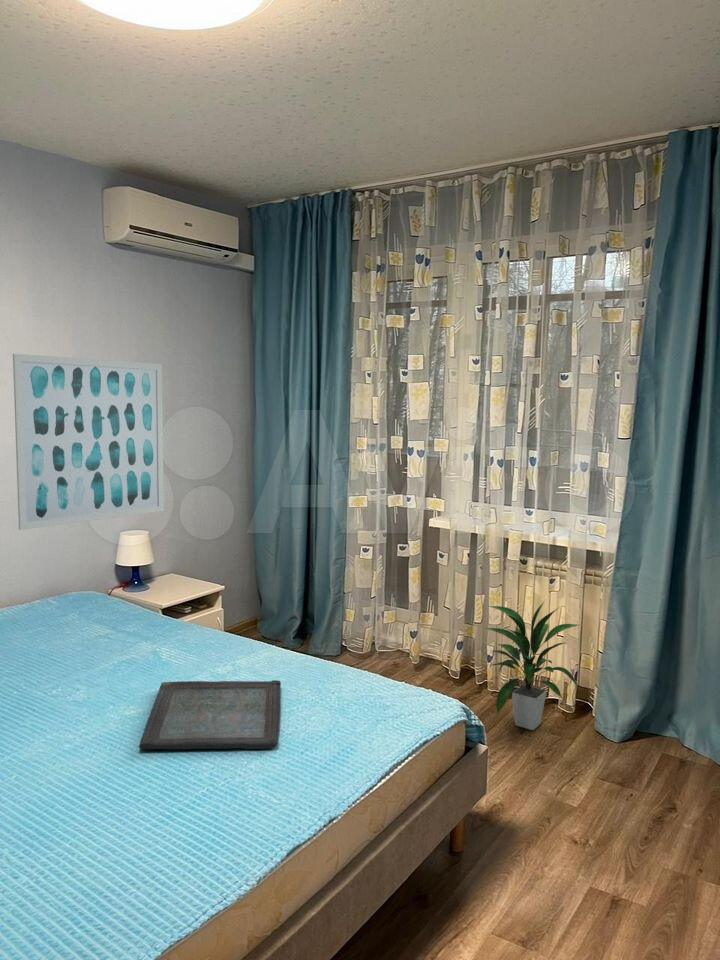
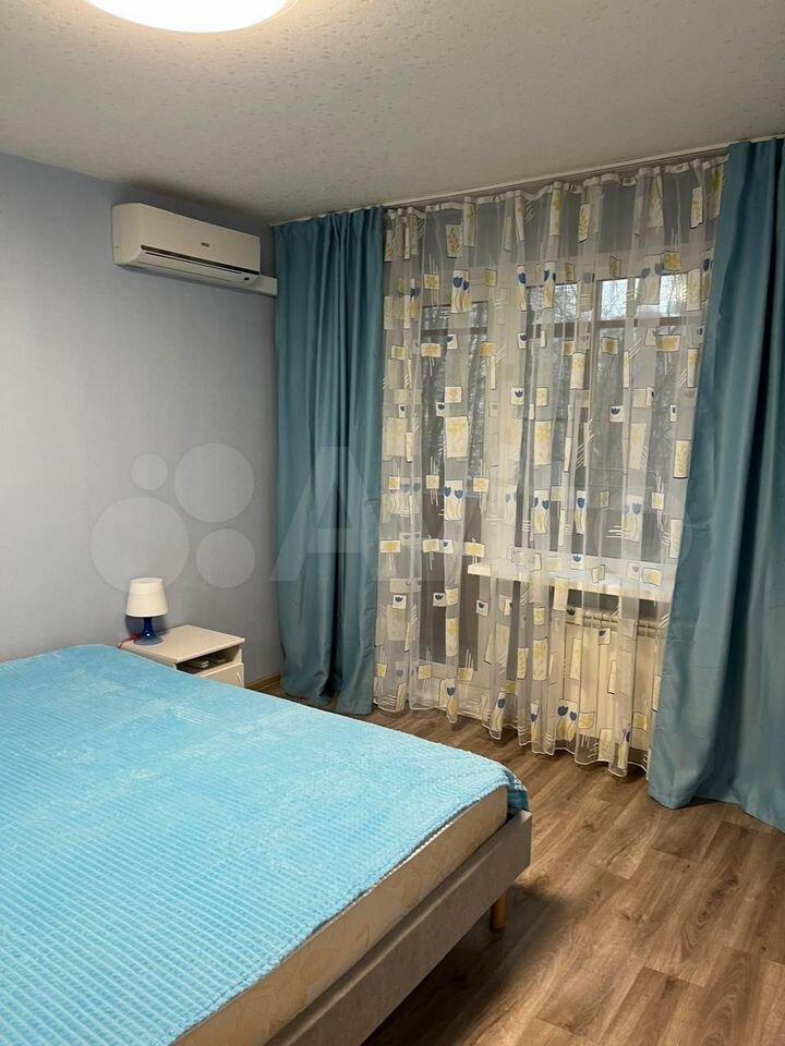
- serving tray [138,679,282,750]
- wall art [12,353,165,531]
- indoor plant [482,599,581,731]
